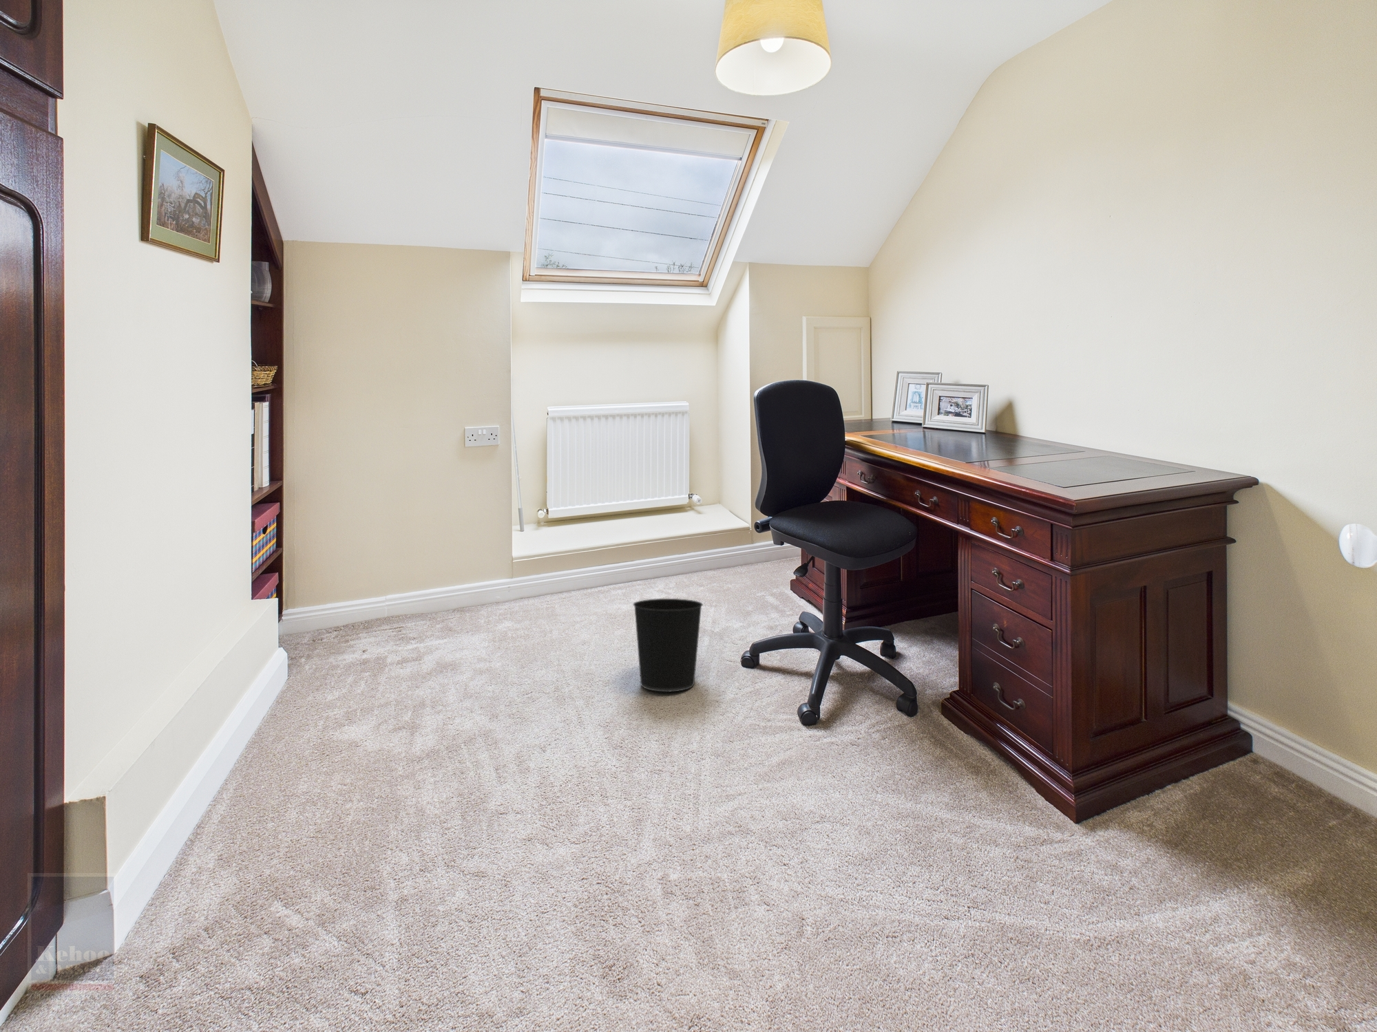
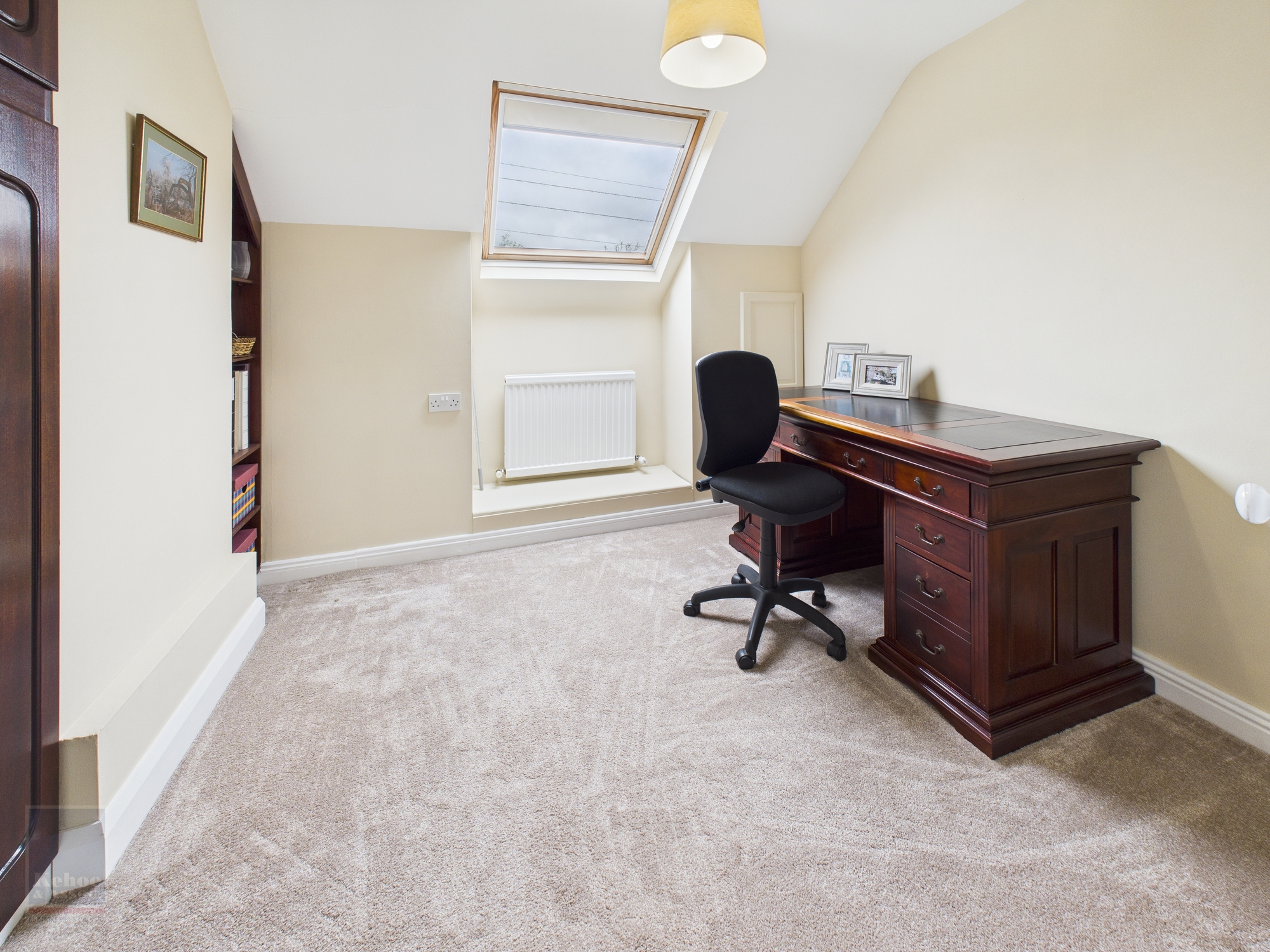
- wastebasket [632,598,704,693]
